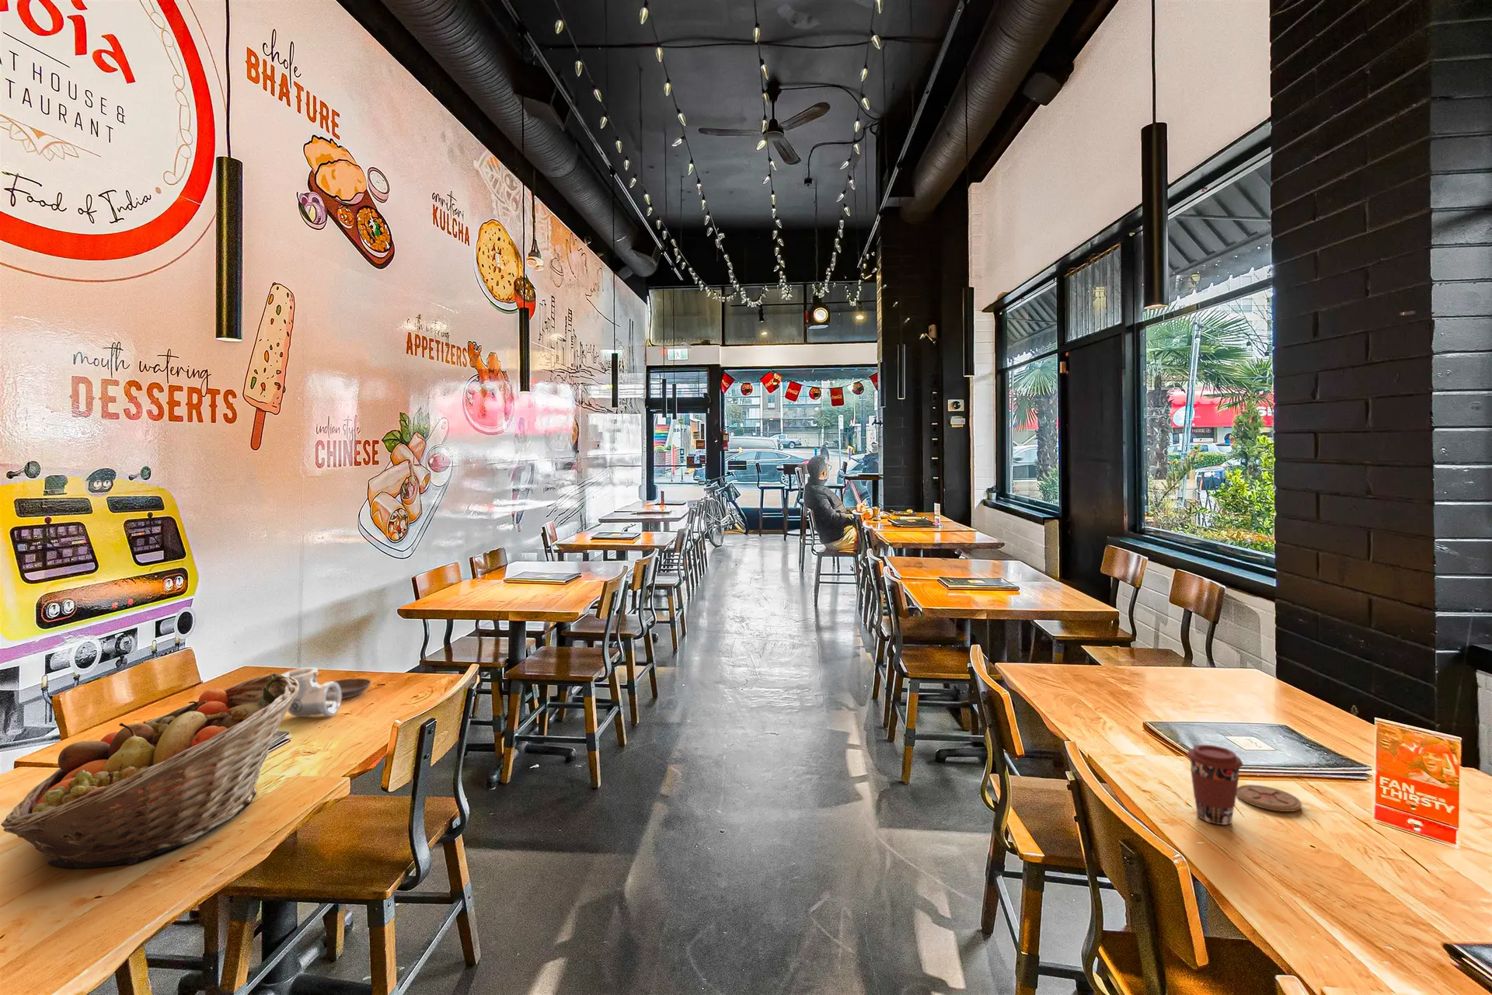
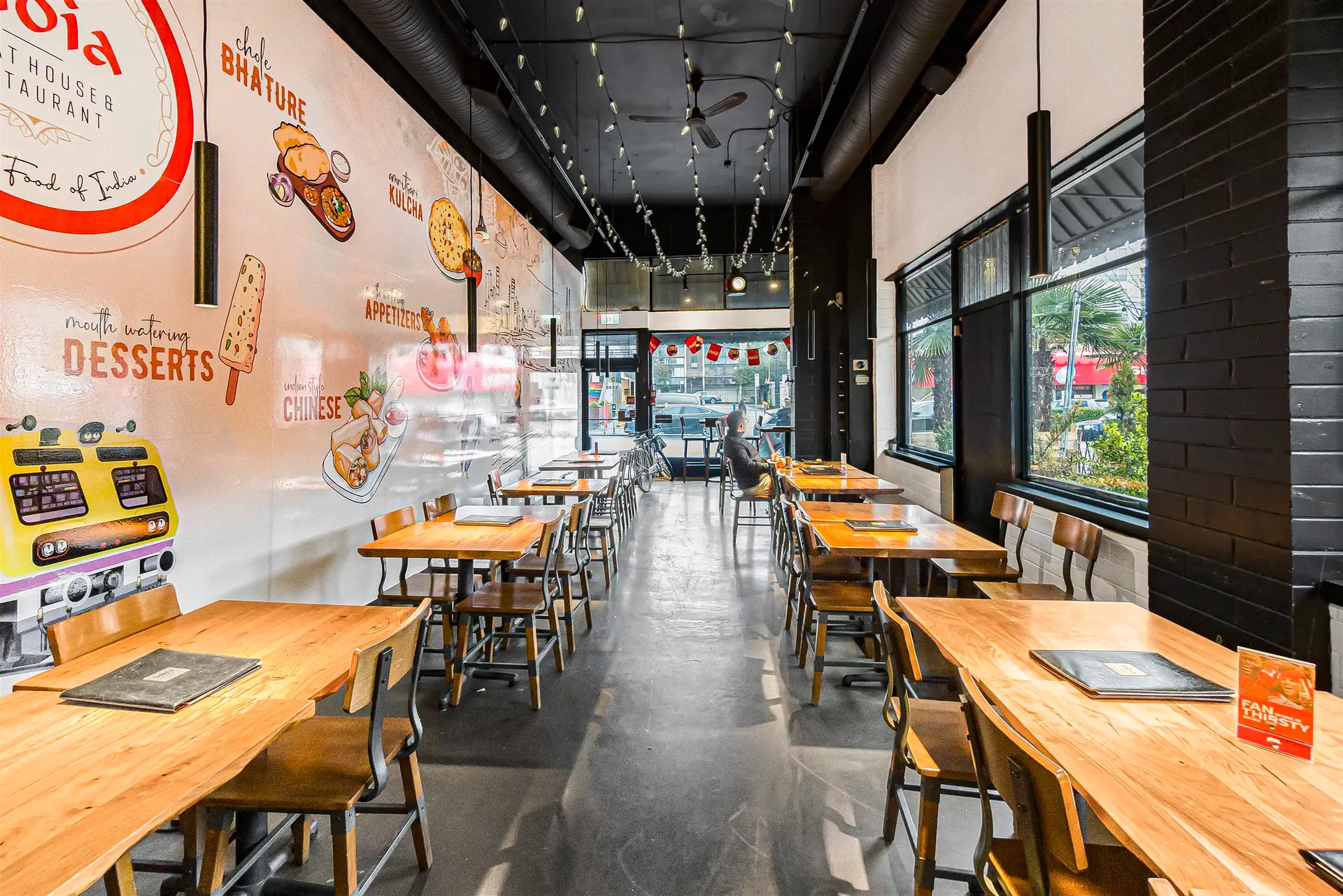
- saucer [321,677,372,700]
- coffee cup [1185,744,1244,826]
- fruit basket [0,673,299,868]
- pipe fitting [282,666,342,717]
- coaster [1236,784,1302,813]
